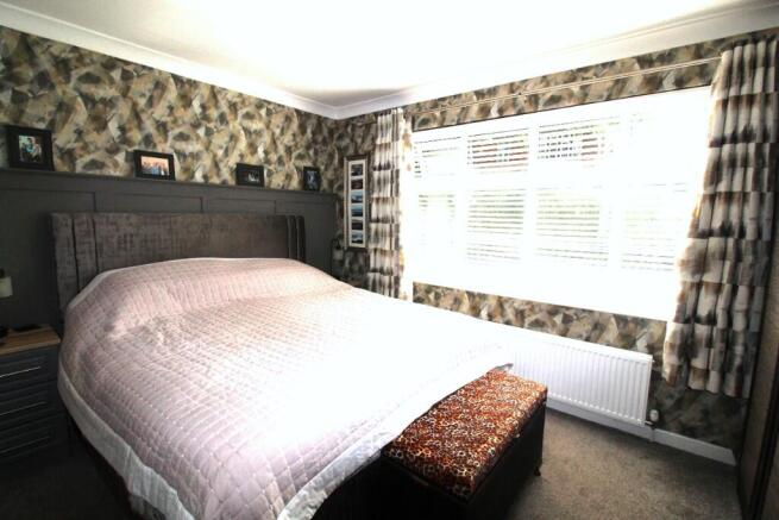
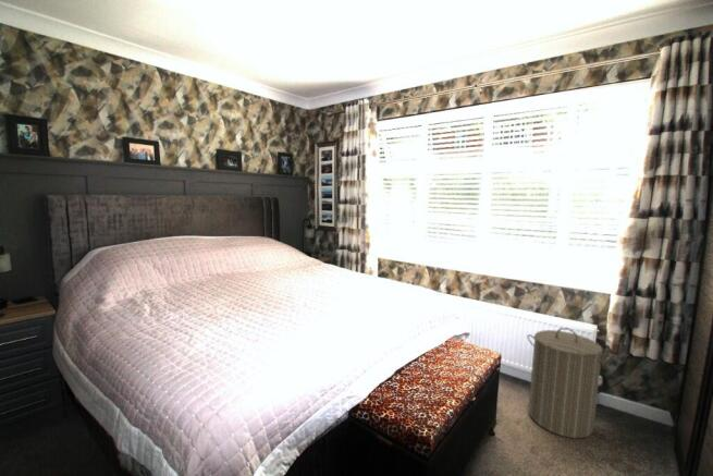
+ laundry hamper [526,327,613,439]
